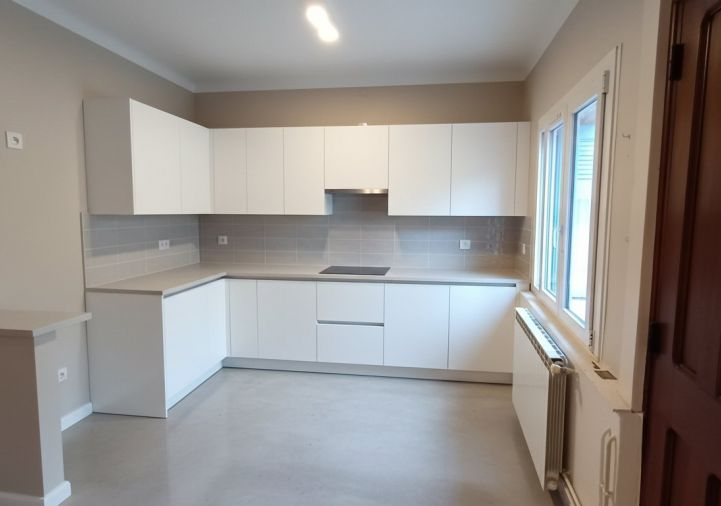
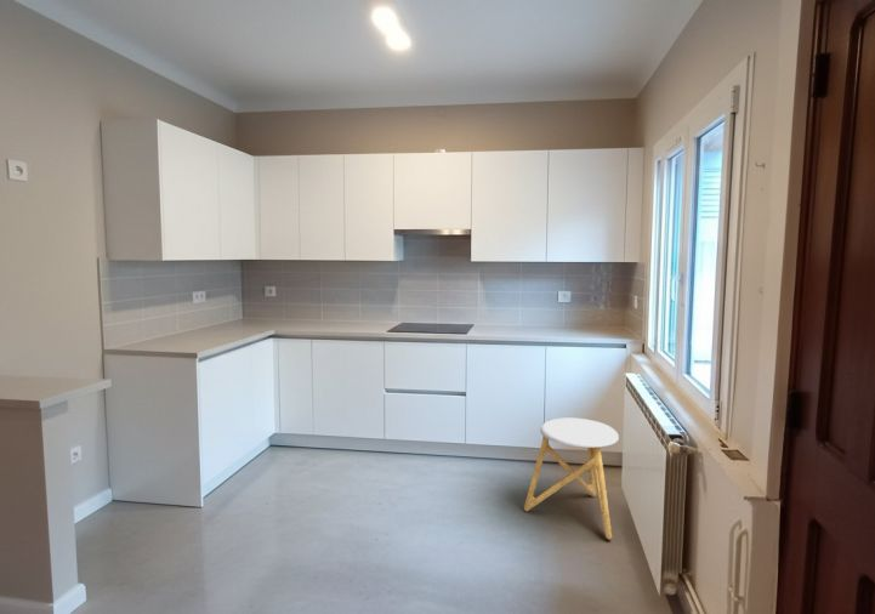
+ stool [523,417,620,540]
